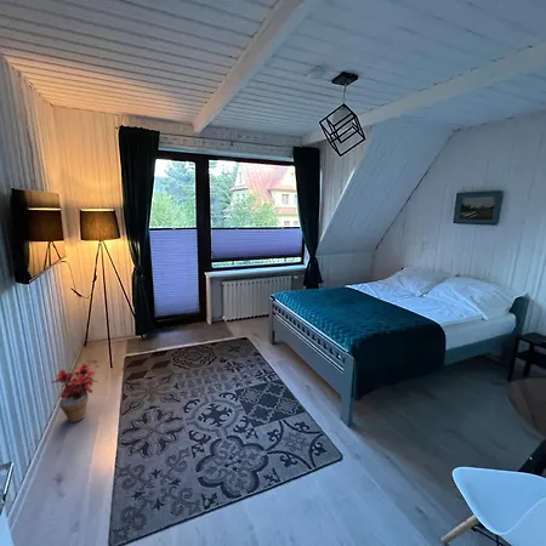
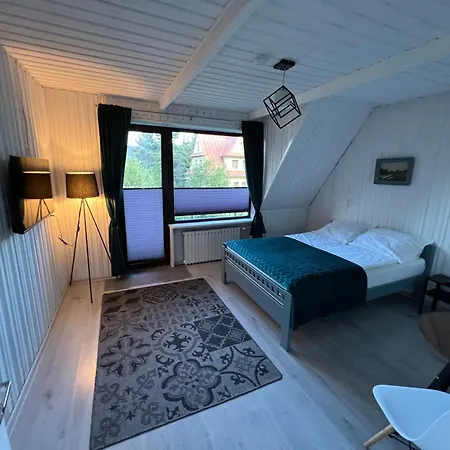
- potted plant [49,362,99,423]
